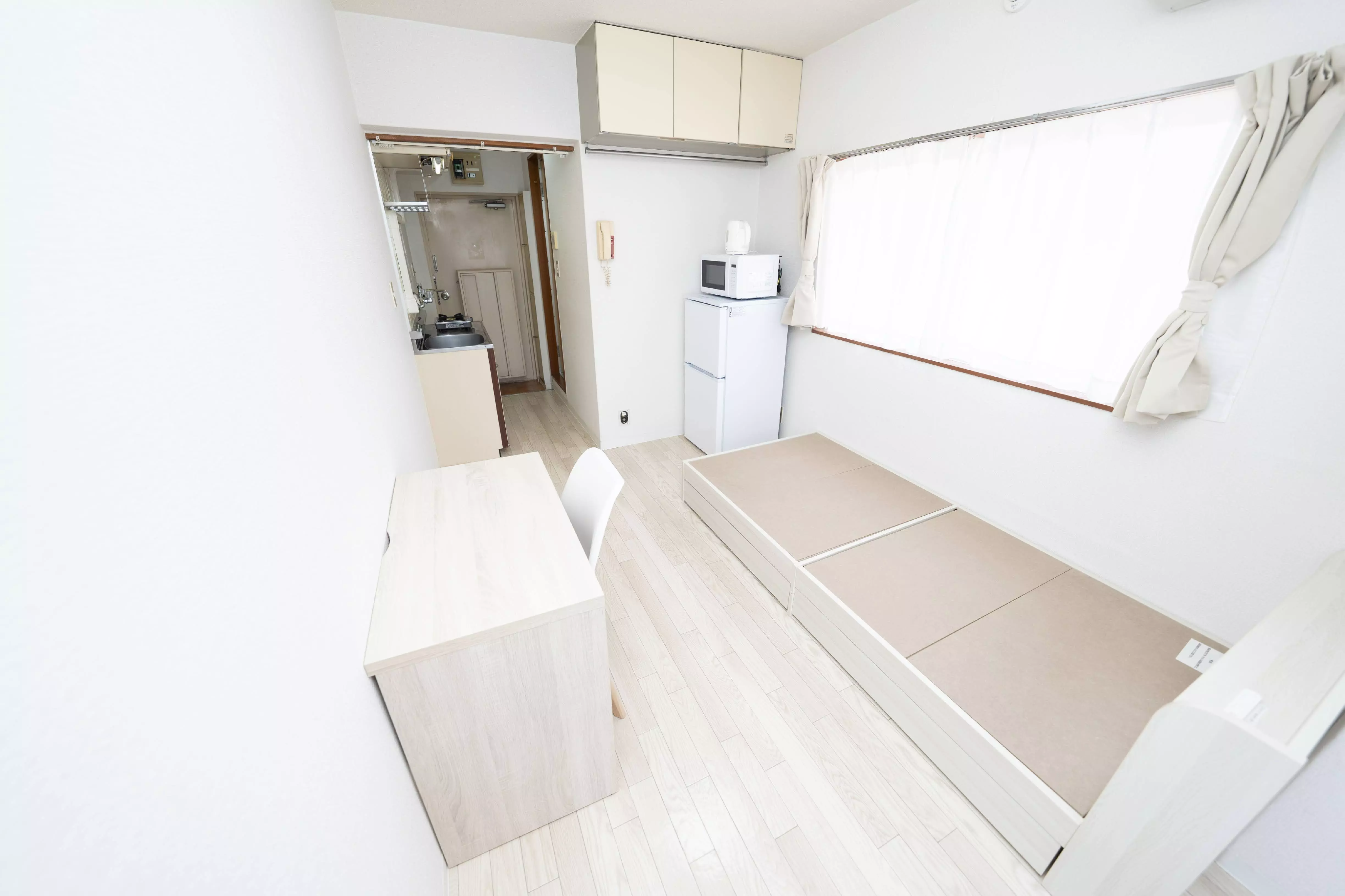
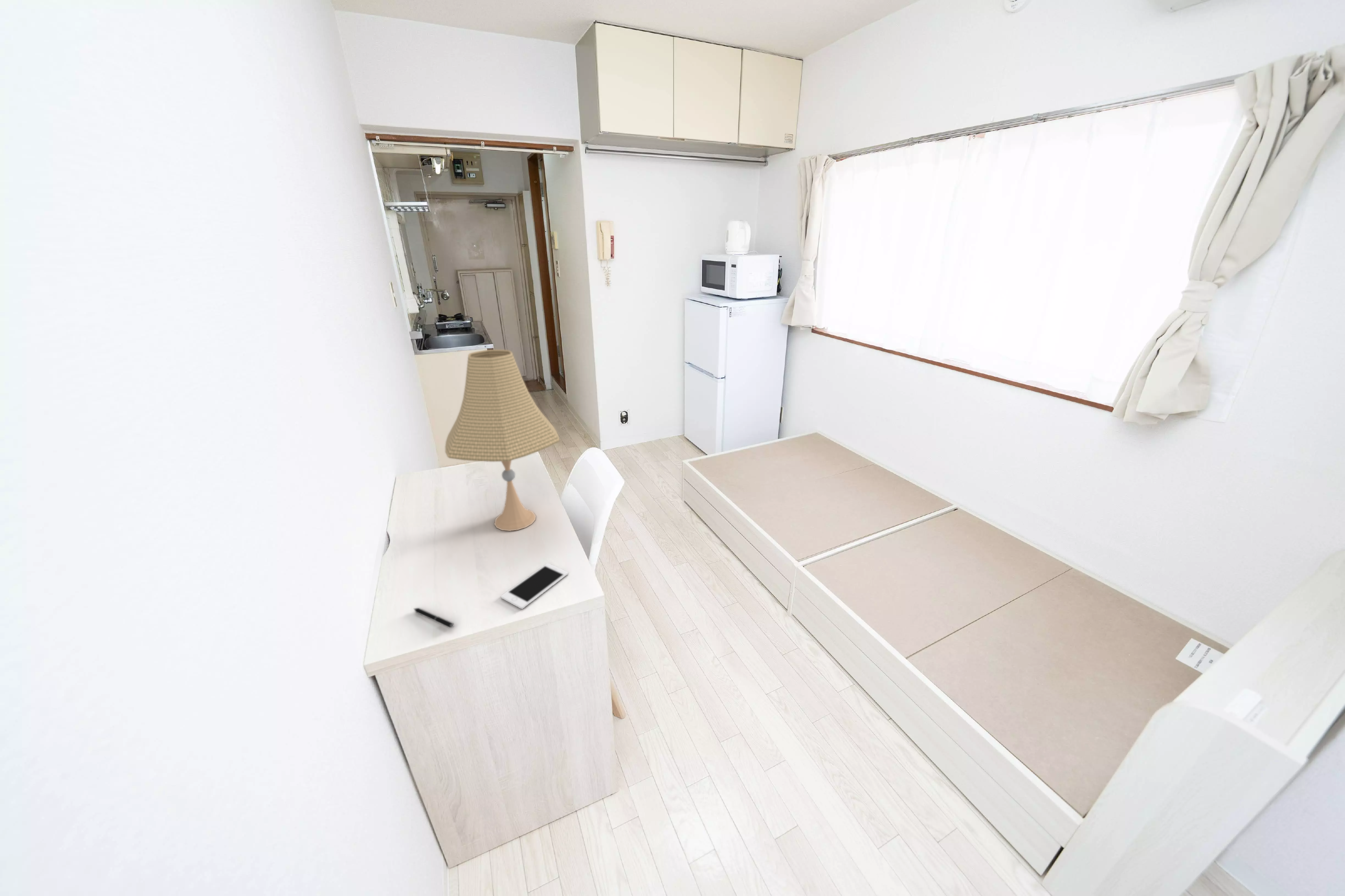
+ desk lamp [445,349,560,531]
+ cell phone [501,563,568,609]
+ pen [413,608,454,629]
